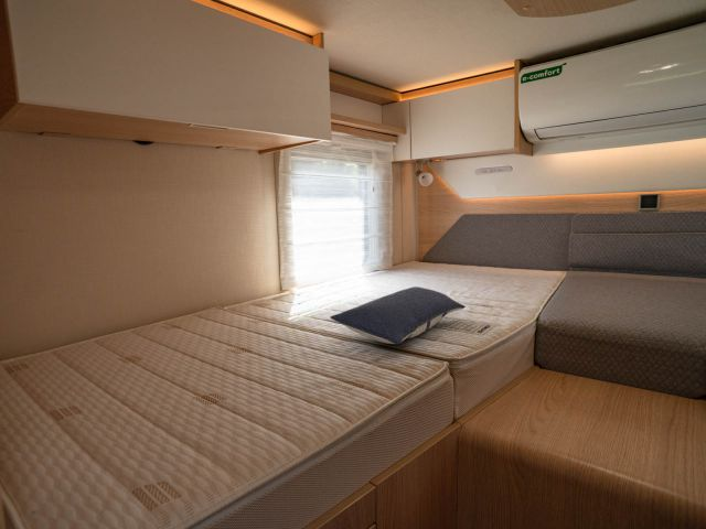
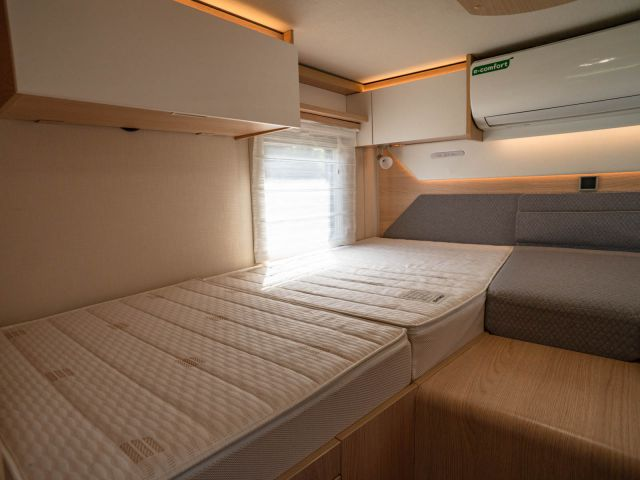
- pillow [330,285,467,346]
